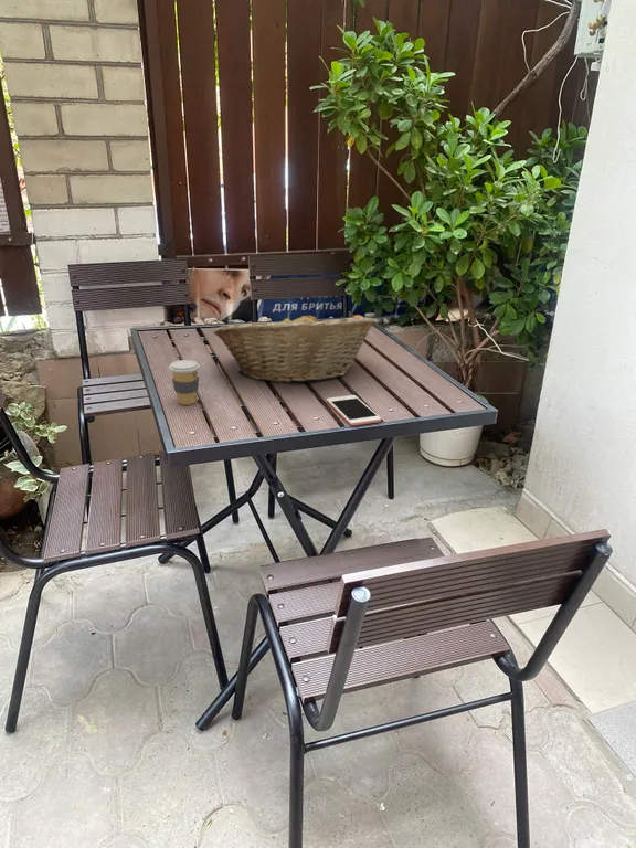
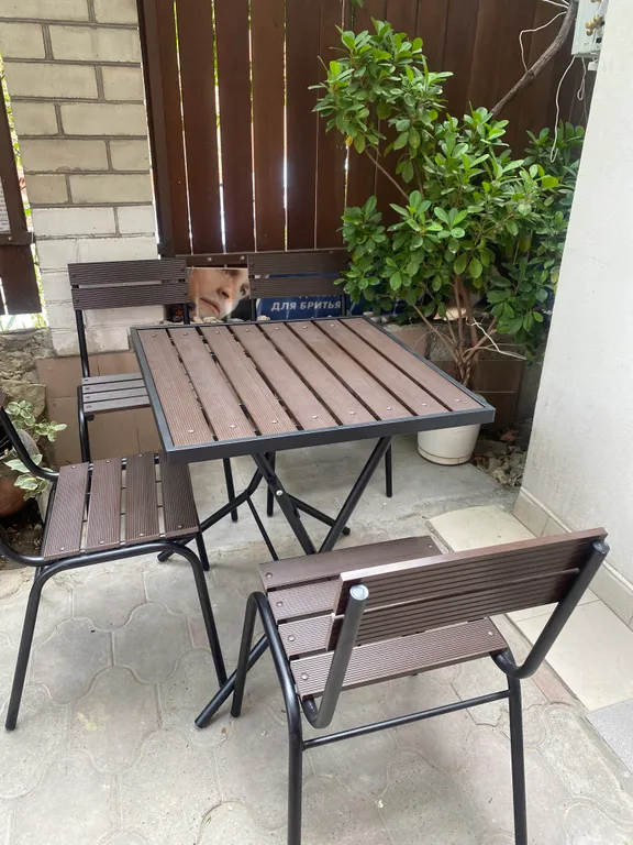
- coffee cup [168,359,201,406]
- cell phone [326,394,382,426]
- fruit basket [213,309,375,384]
